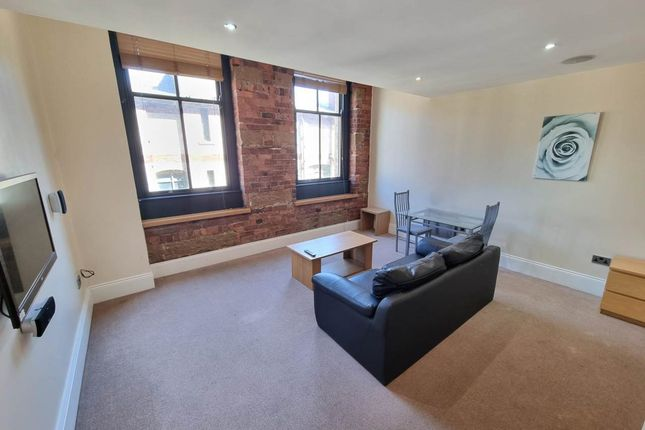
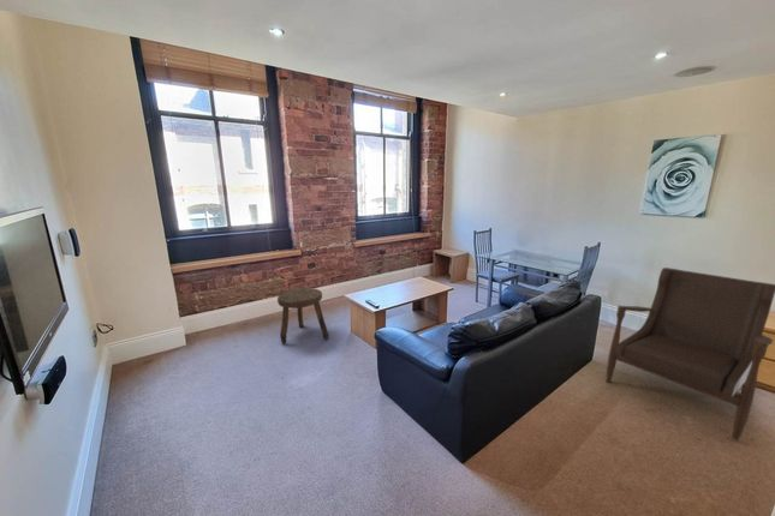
+ armchair [604,266,775,442]
+ stool [276,287,330,344]
